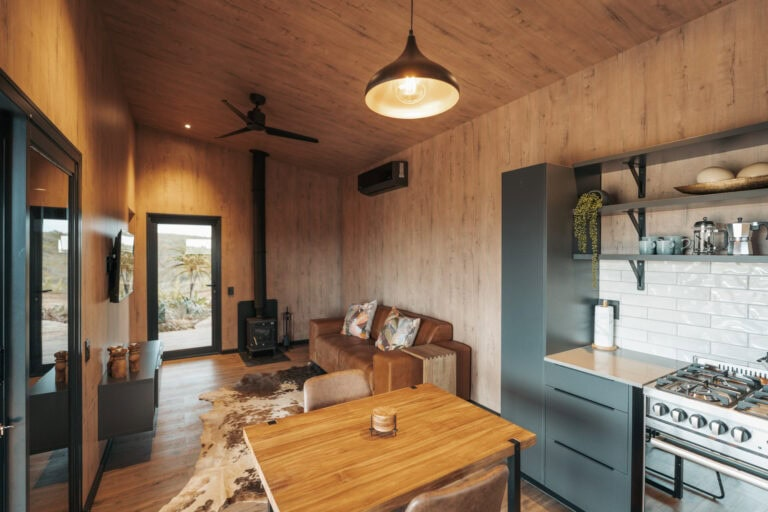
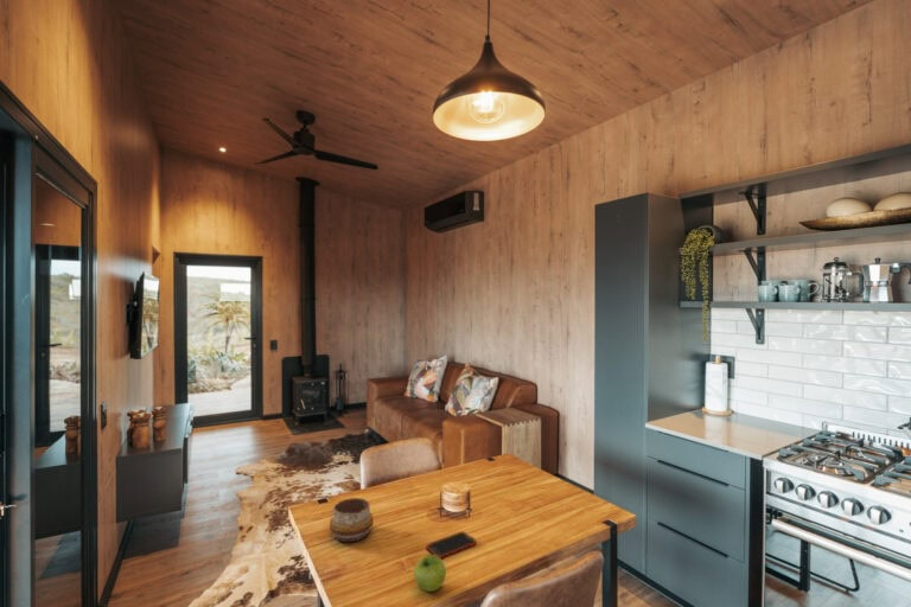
+ cell phone [425,530,477,558]
+ decorative bowl [329,497,375,543]
+ fruit [413,554,447,593]
